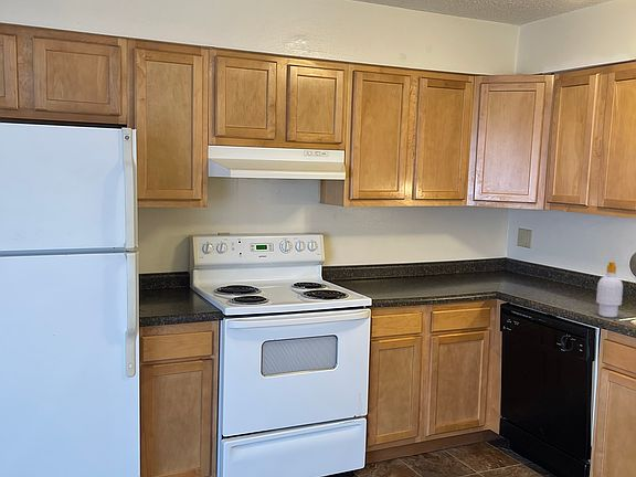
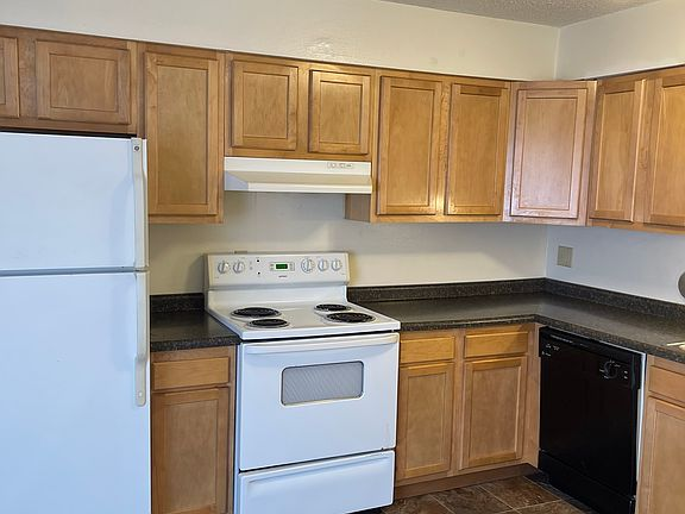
- soap bottle [595,261,624,318]
